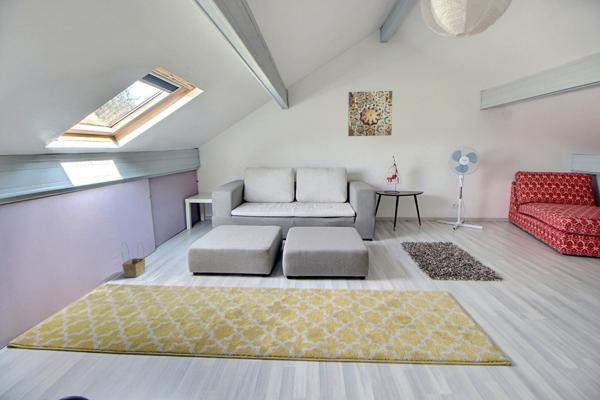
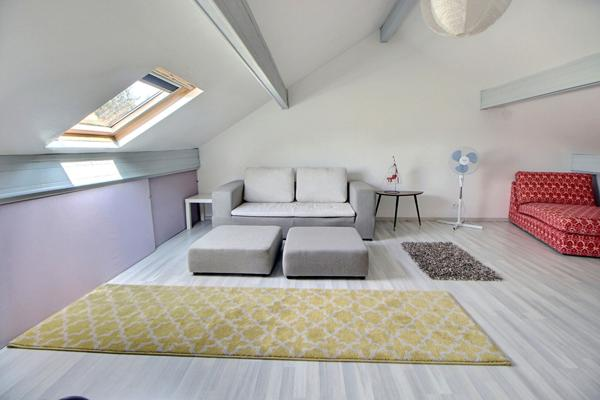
- wall art [347,90,393,137]
- basket [121,241,146,278]
